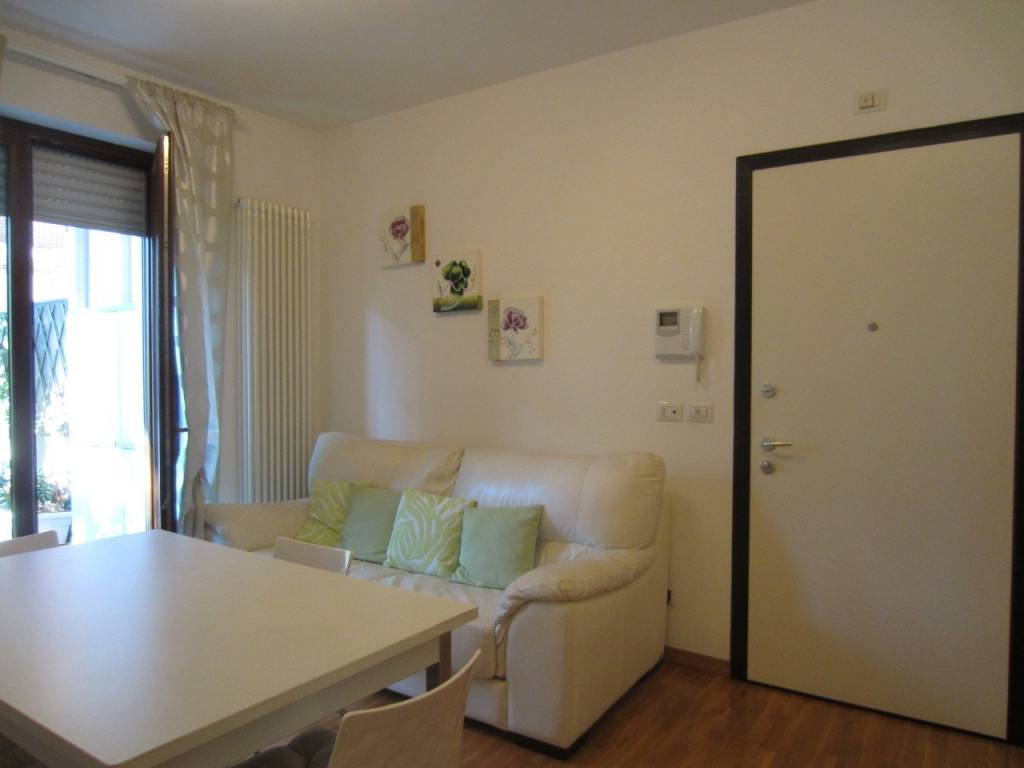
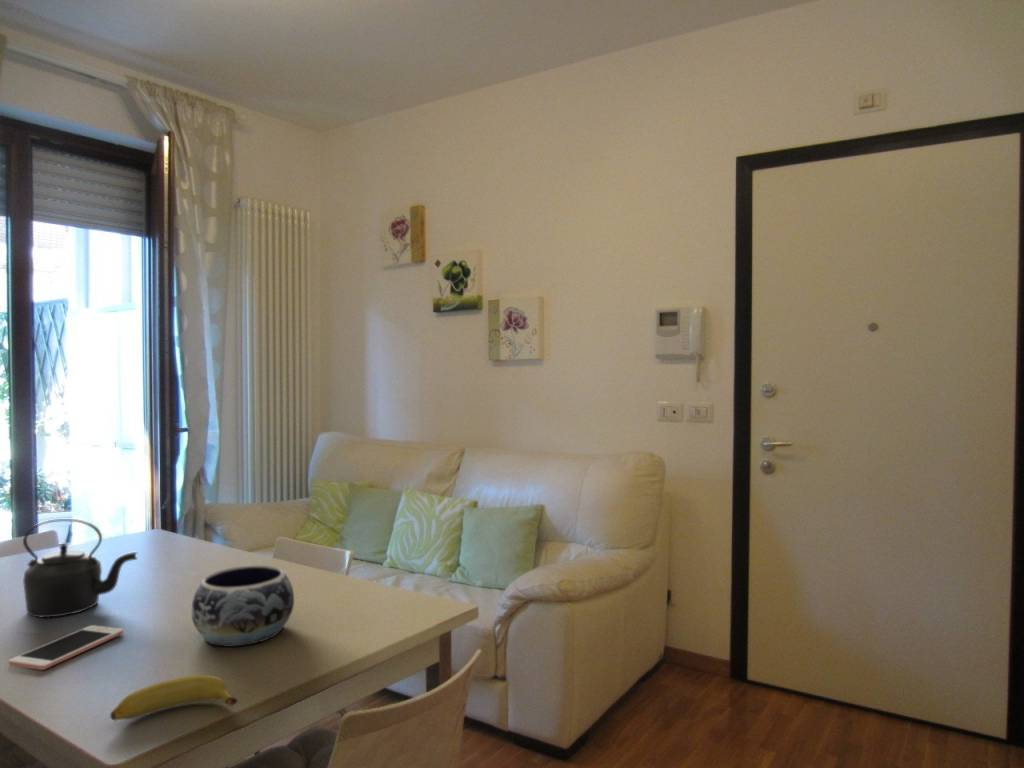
+ kettle [22,518,138,618]
+ banana [109,674,238,721]
+ decorative bowl [191,564,295,648]
+ cell phone [8,624,125,671]
